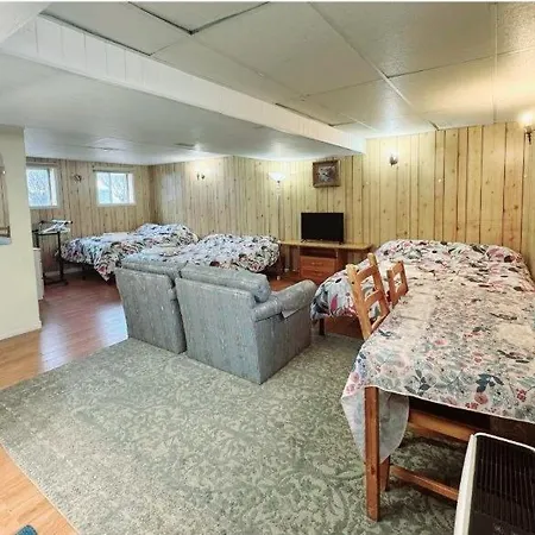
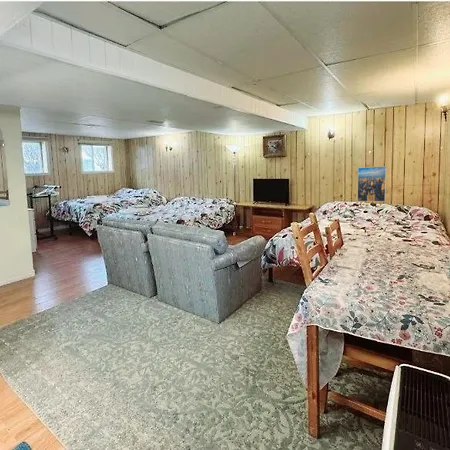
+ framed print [356,165,388,203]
